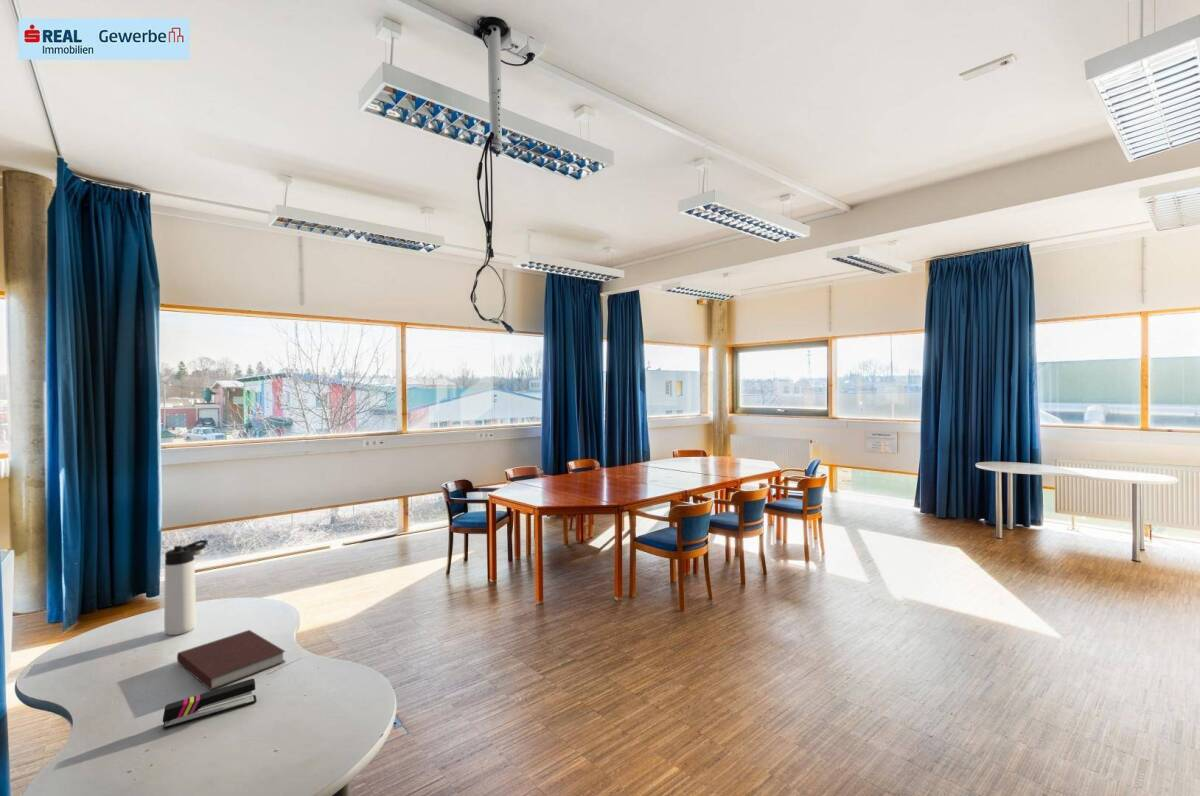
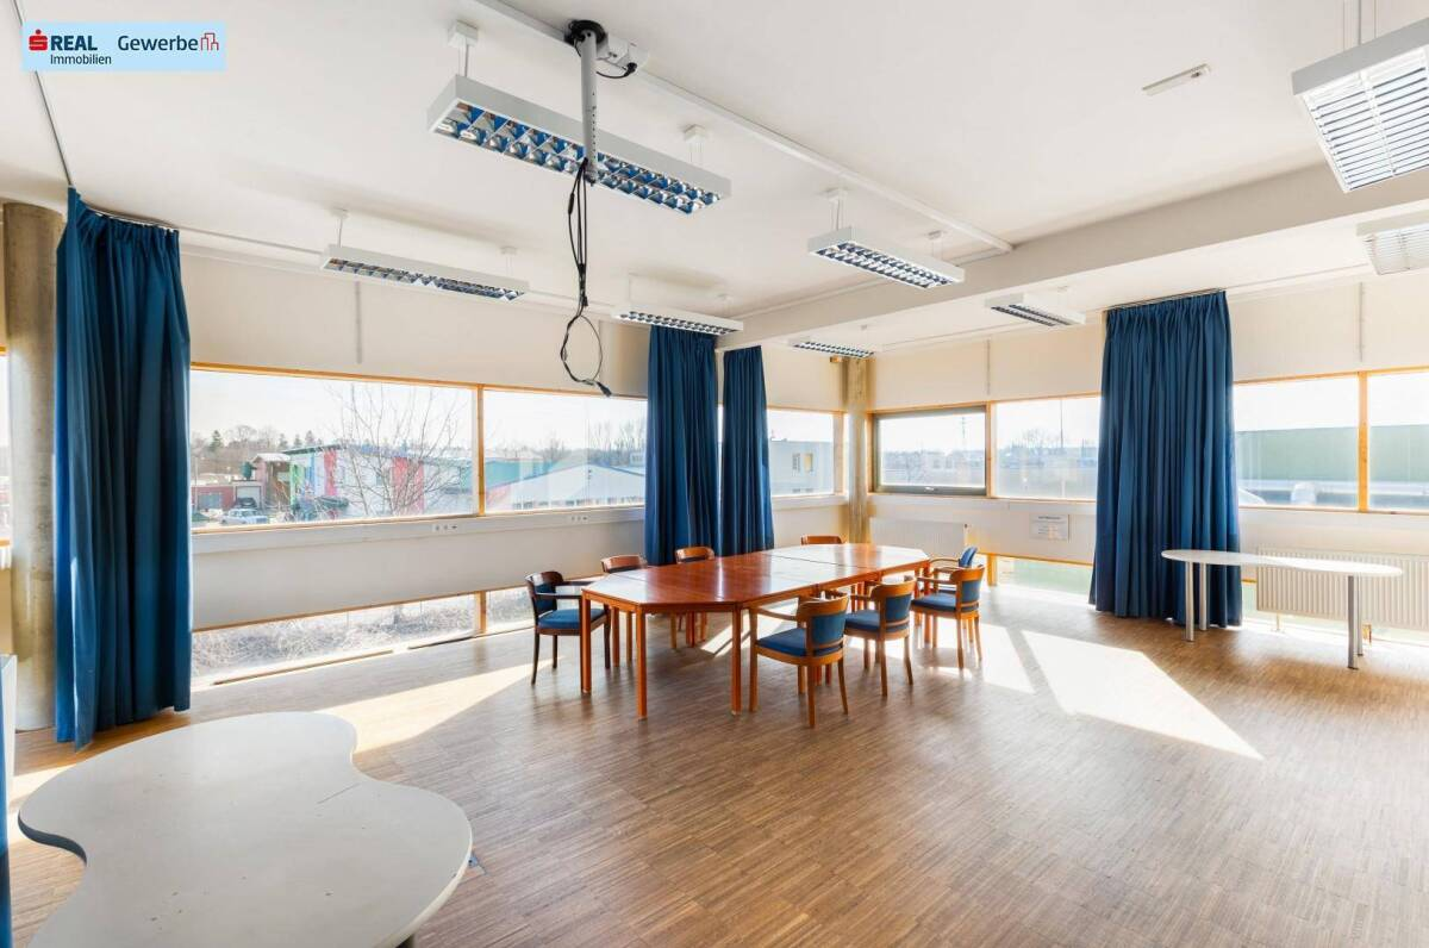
- notebook [176,629,287,691]
- stapler [162,678,258,730]
- thermos bottle [163,539,209,636]
